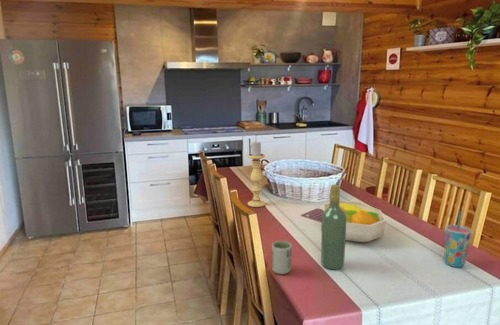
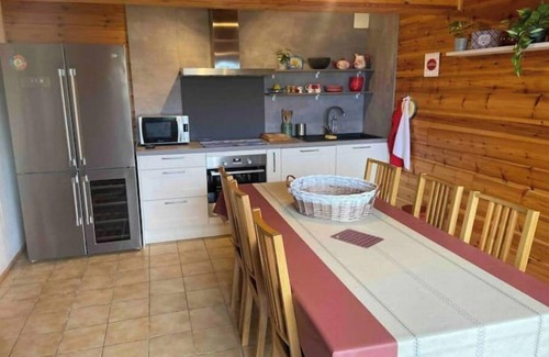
- wine bottle [320,184,347,270]
- cup [271,240,293,275]
- candle holder [247,141,266,208]
- cup [443,210,472,268]
- fruit bowl [322,200,387,244]
